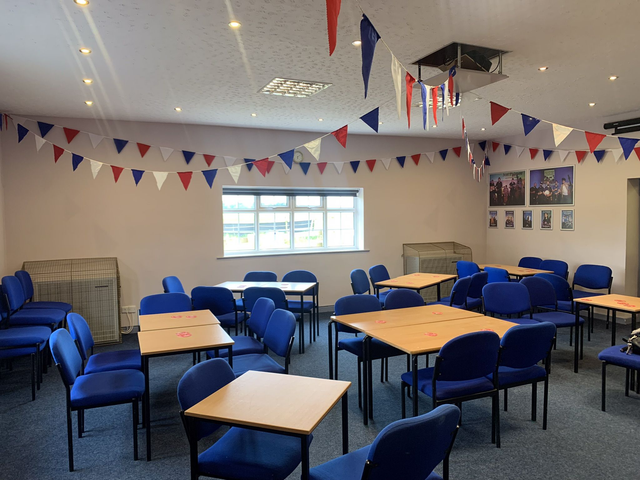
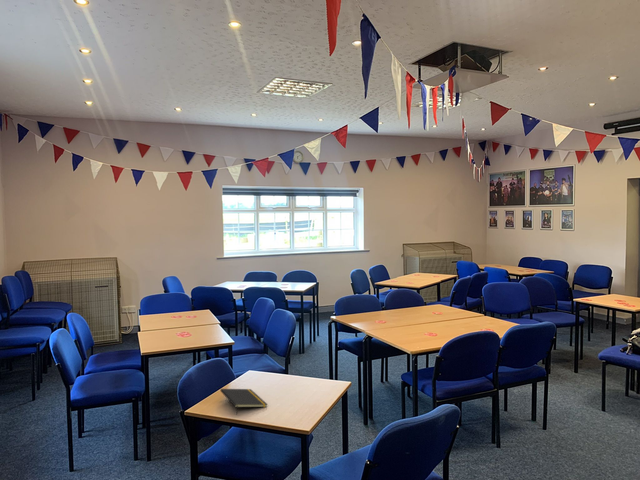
+ notepad [220,388,269,415]
